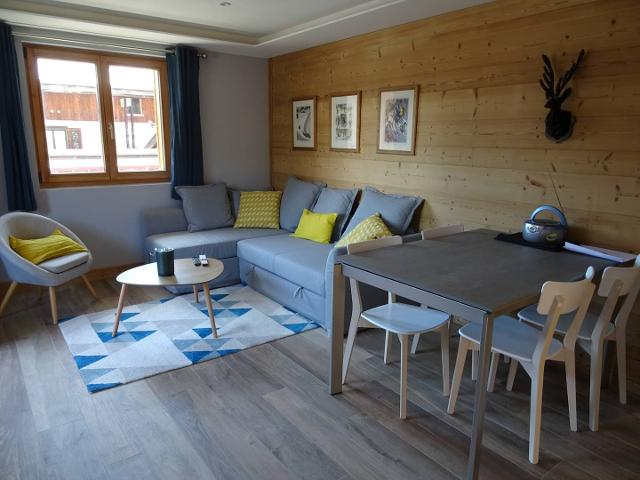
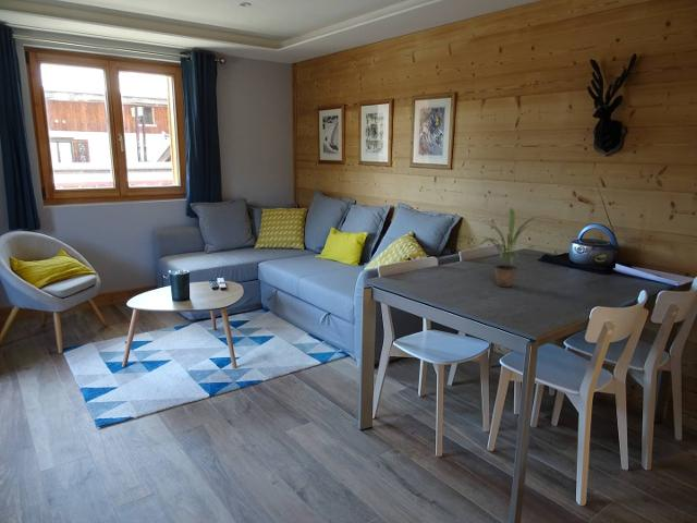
+ potted plant [478,207,546,288]
